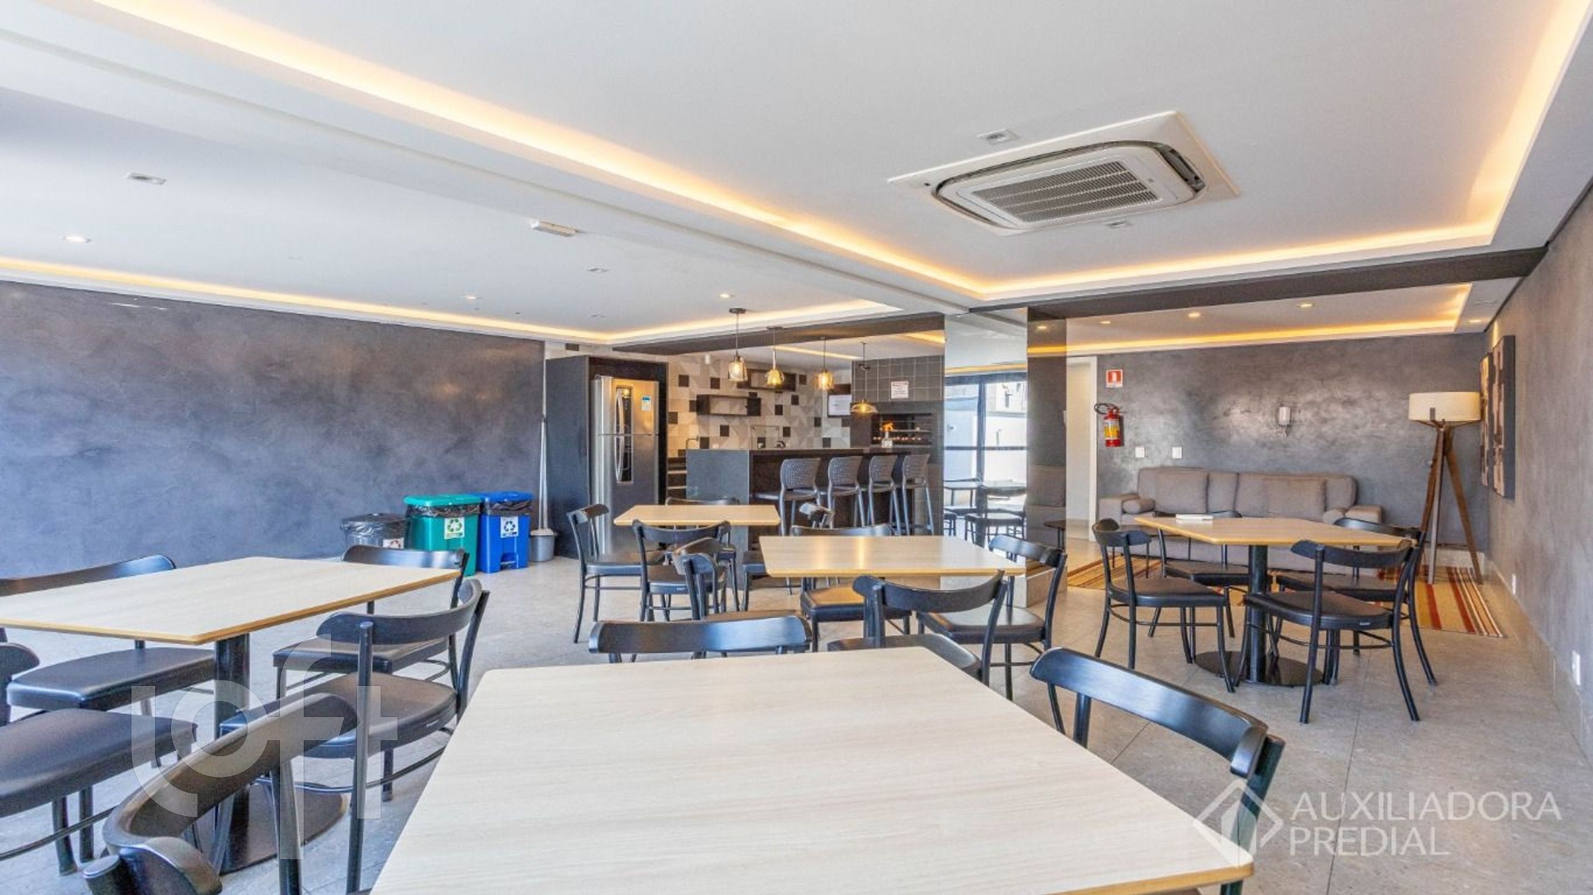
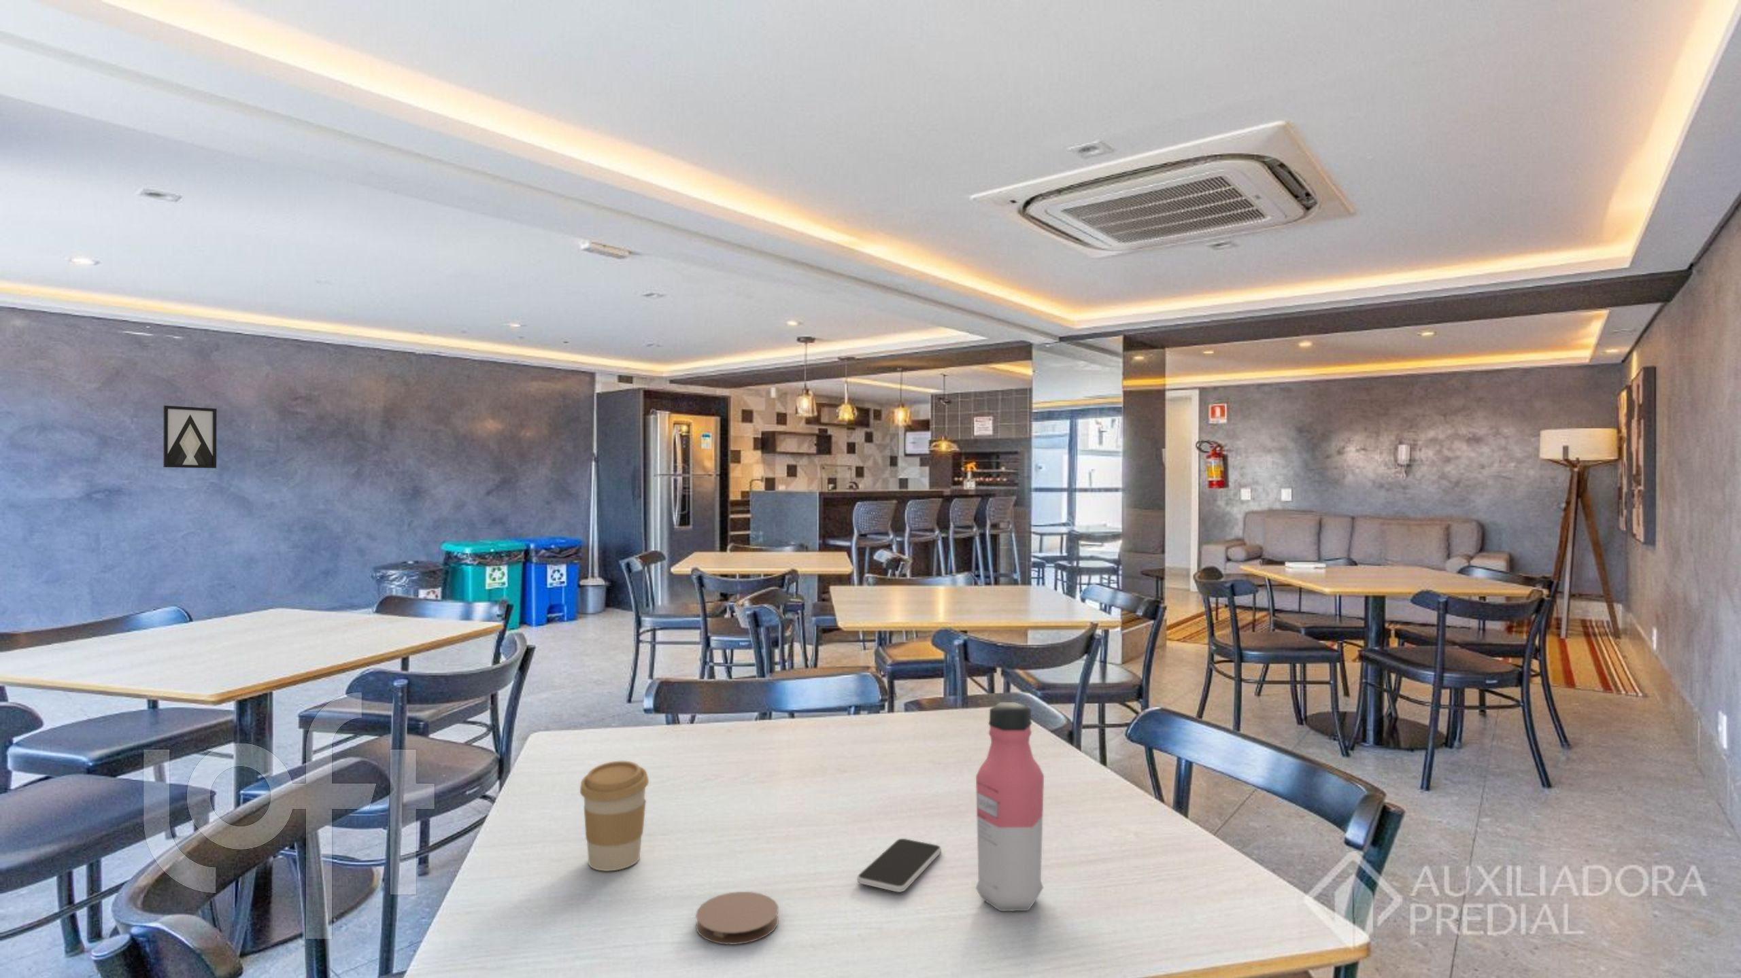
+ coaster [695,891,780,946]
+ wall art [163,405,218,469]
+ water bottle [976,702,1045,911]
+ coffee cup [580,760,649,872]
+ smartphone [856,838,942,893]
